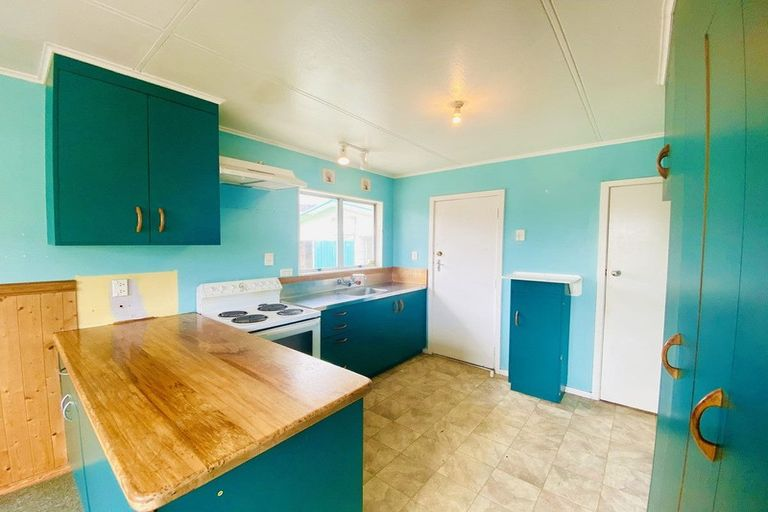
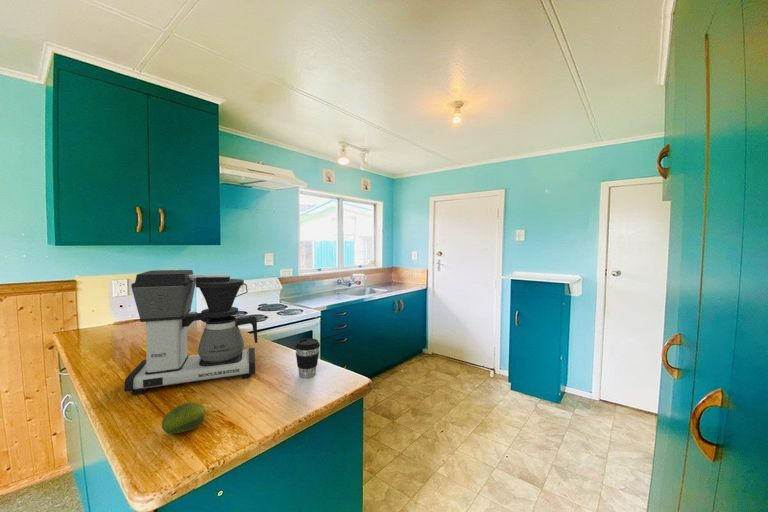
+ fruit [161,401,206,435]
+ coffee cup [294,338,321,379]
+ coffee maker [123,269,258,395]
